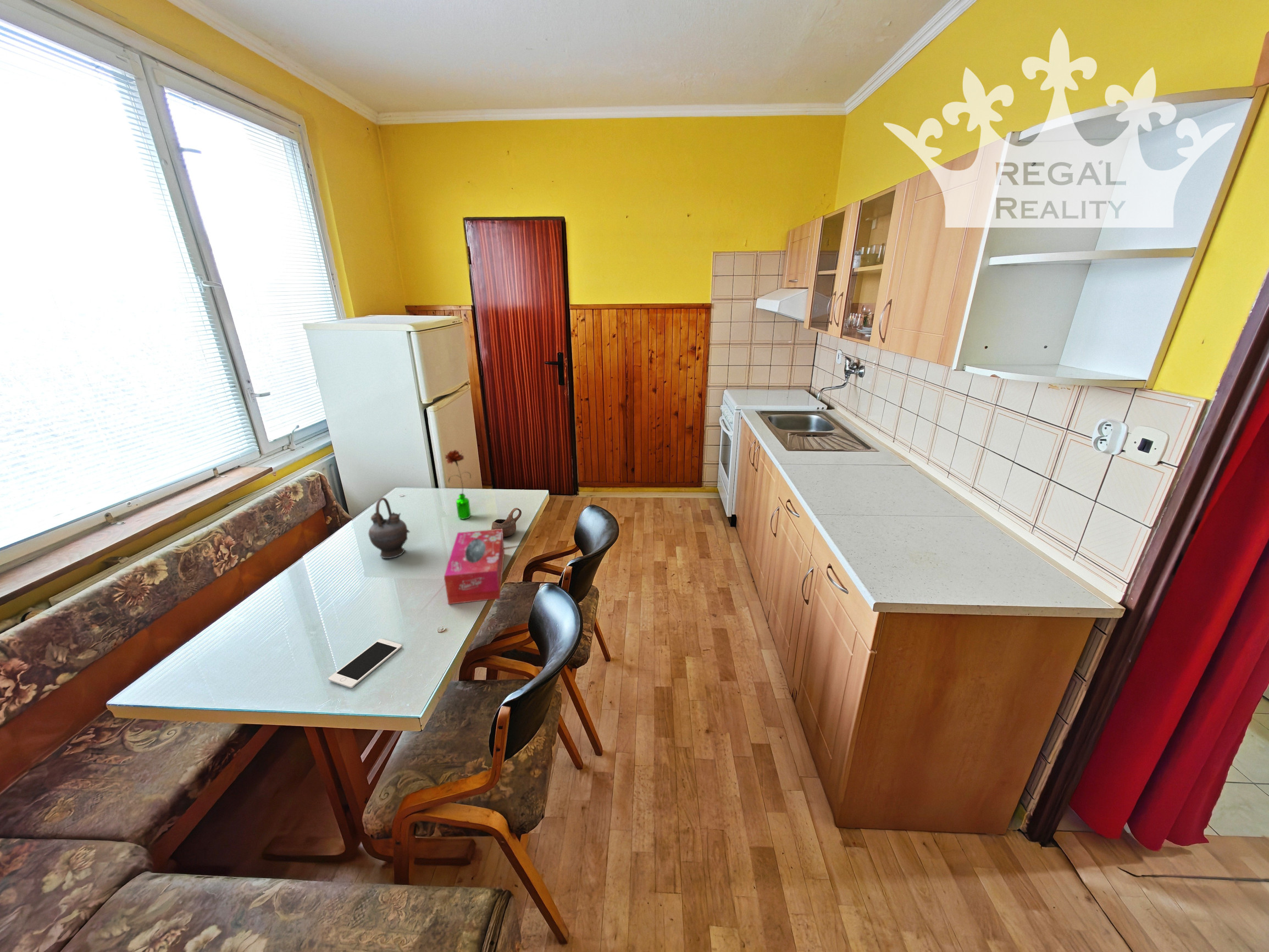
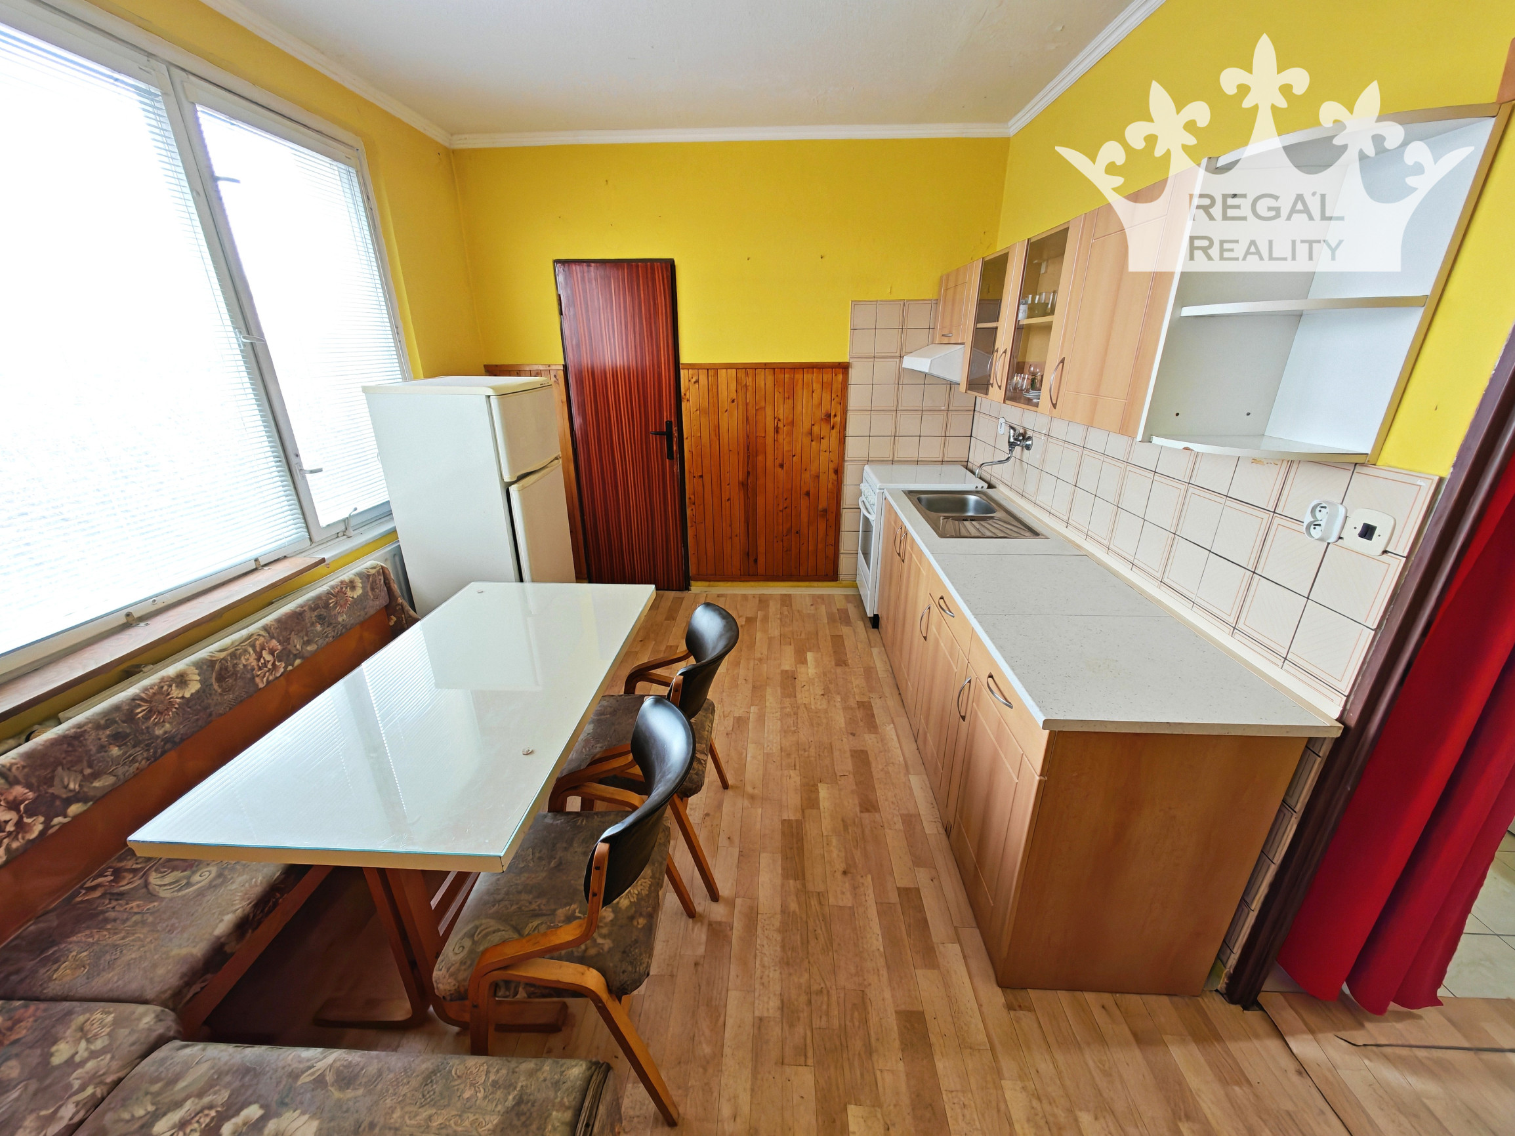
- cell phone [328,638,403,689]
- cup [491,507,522,538]
- flower [445,449,472,520]
- tissue box [444,529,505,605]
- teapot [368,497,411,559]
